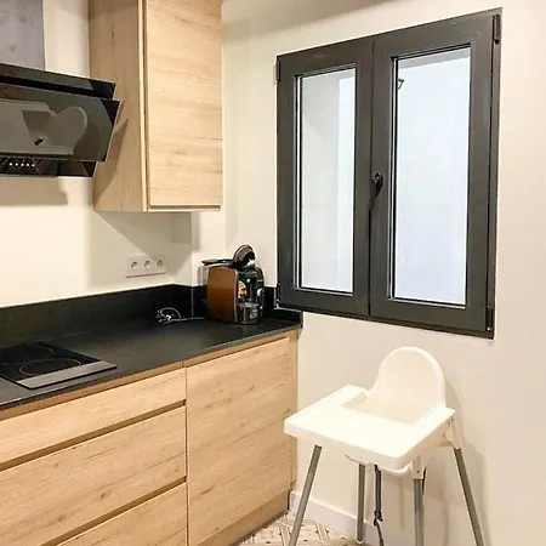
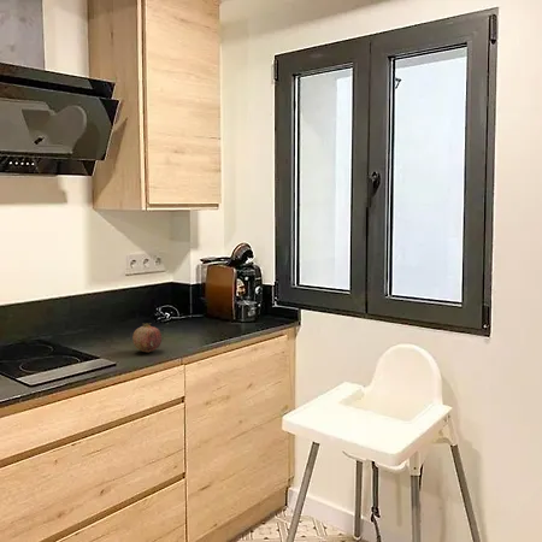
+ fruit [131,322,163,353]
